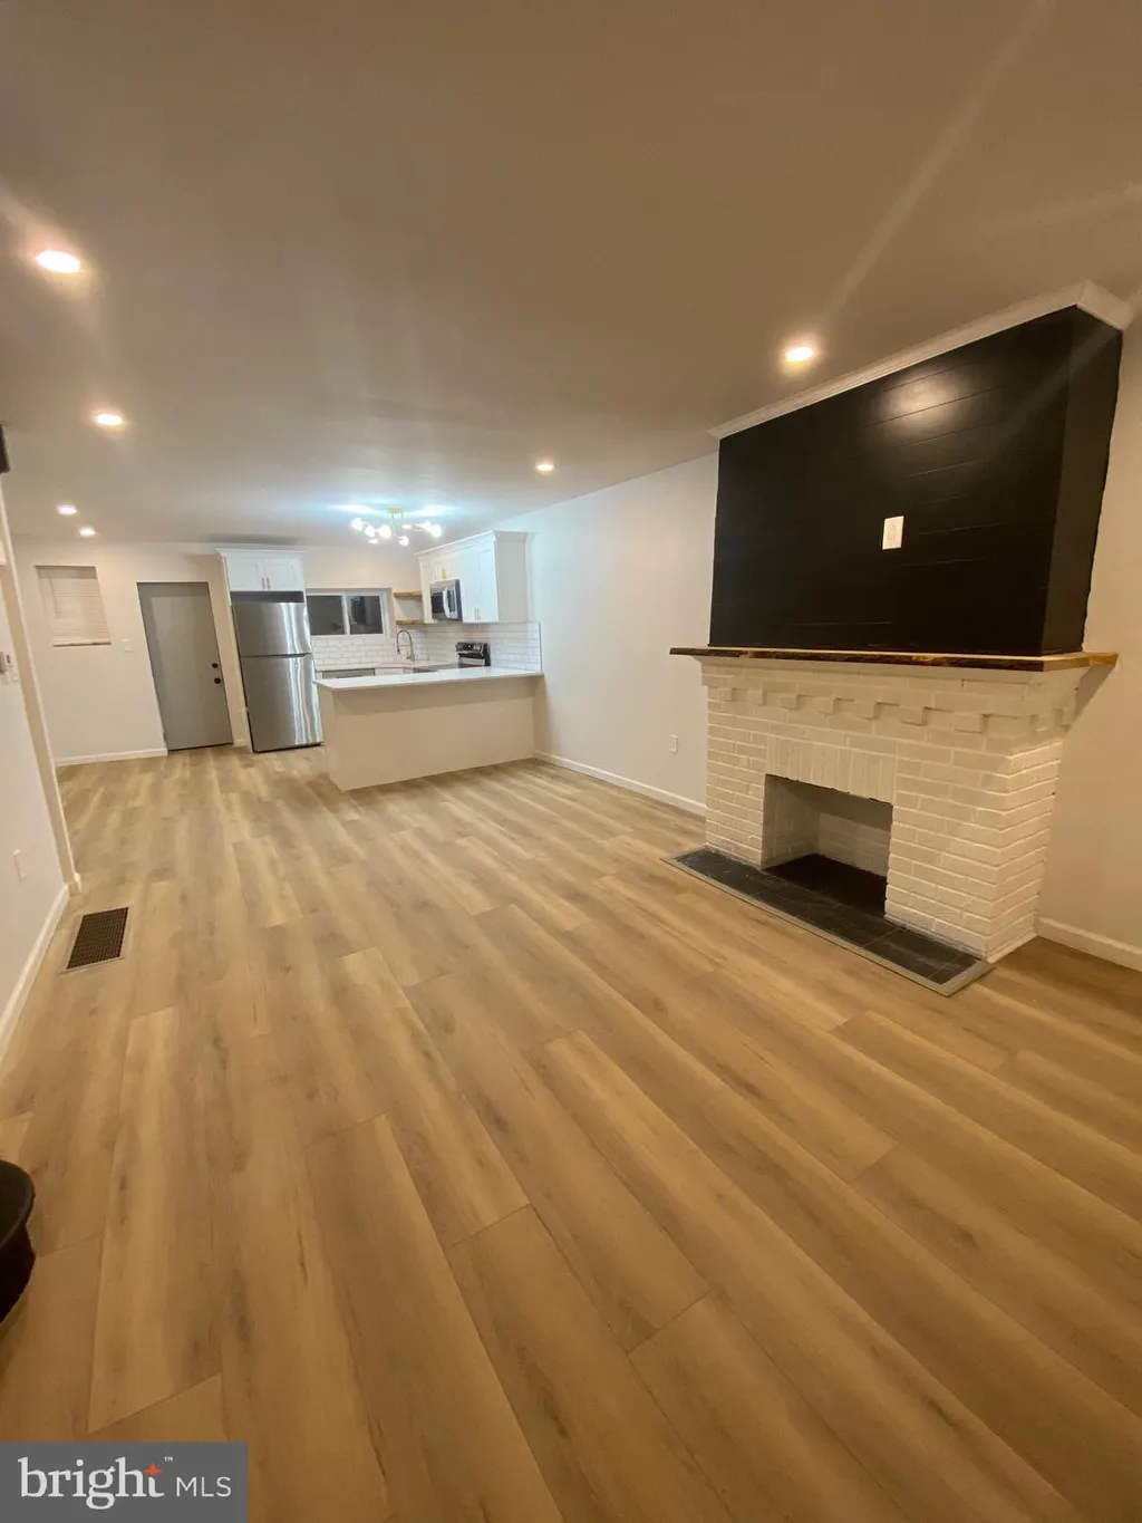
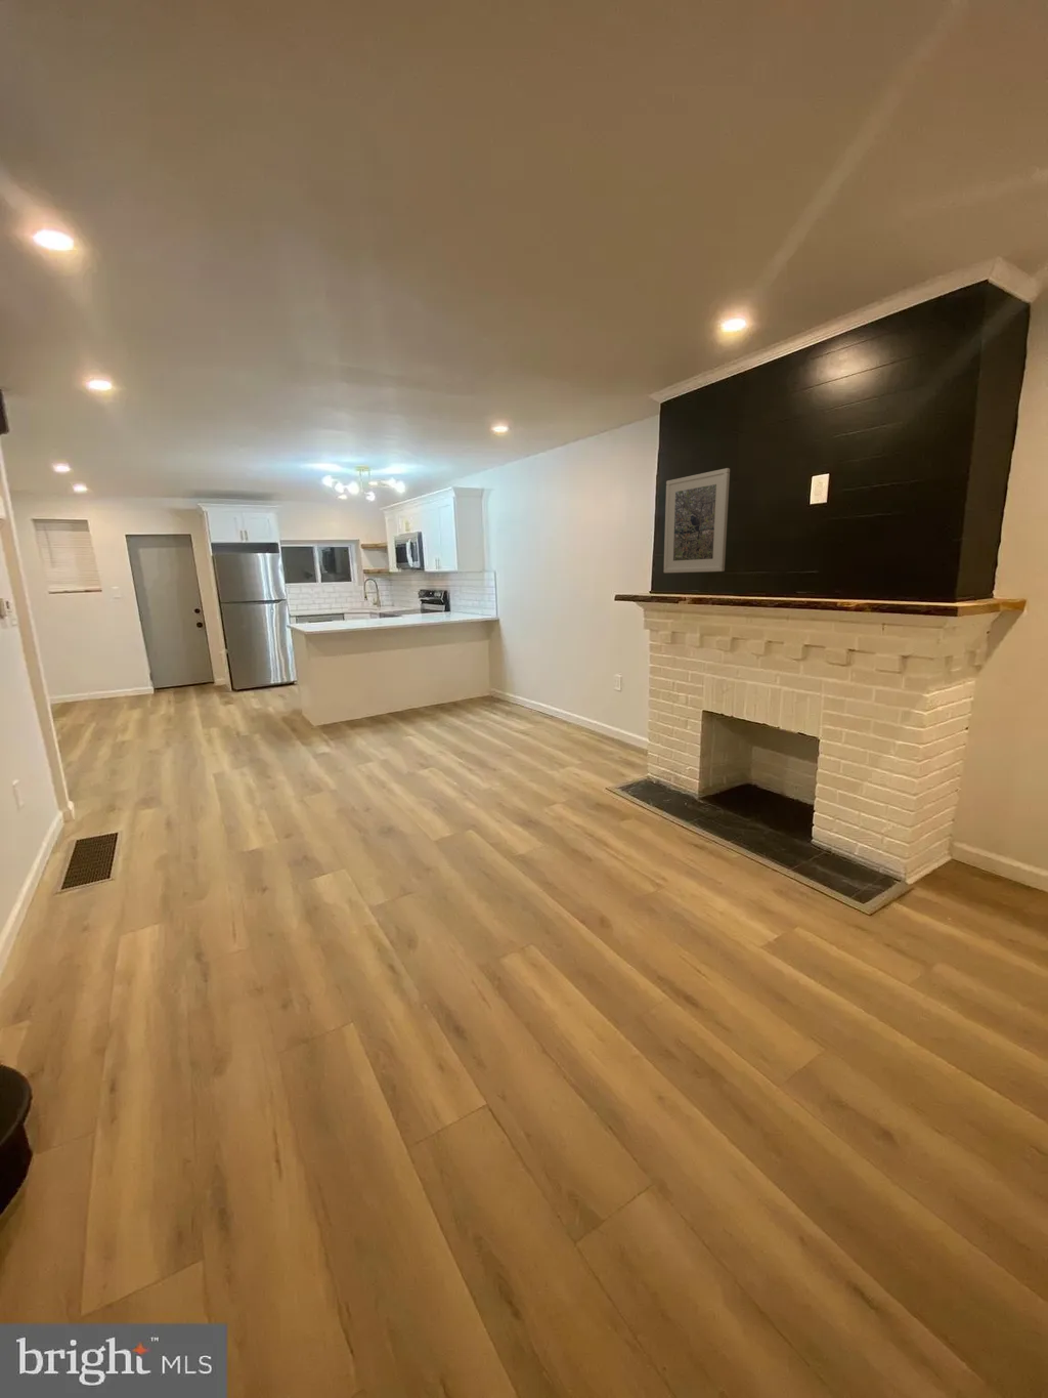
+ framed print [663,467,731,574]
